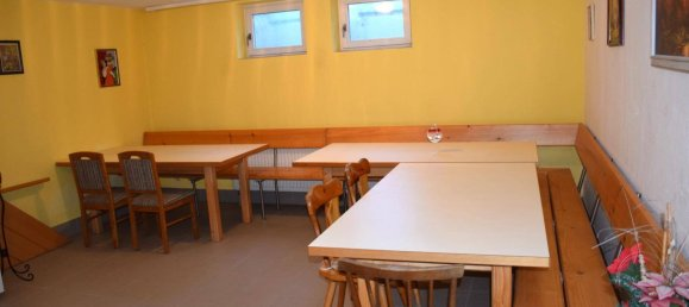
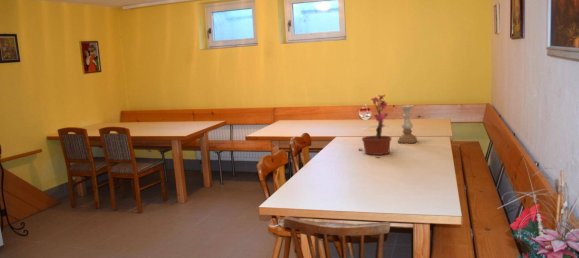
+ potted plant [358,94,392,158]
+ candle holder [397,104,418,144]
